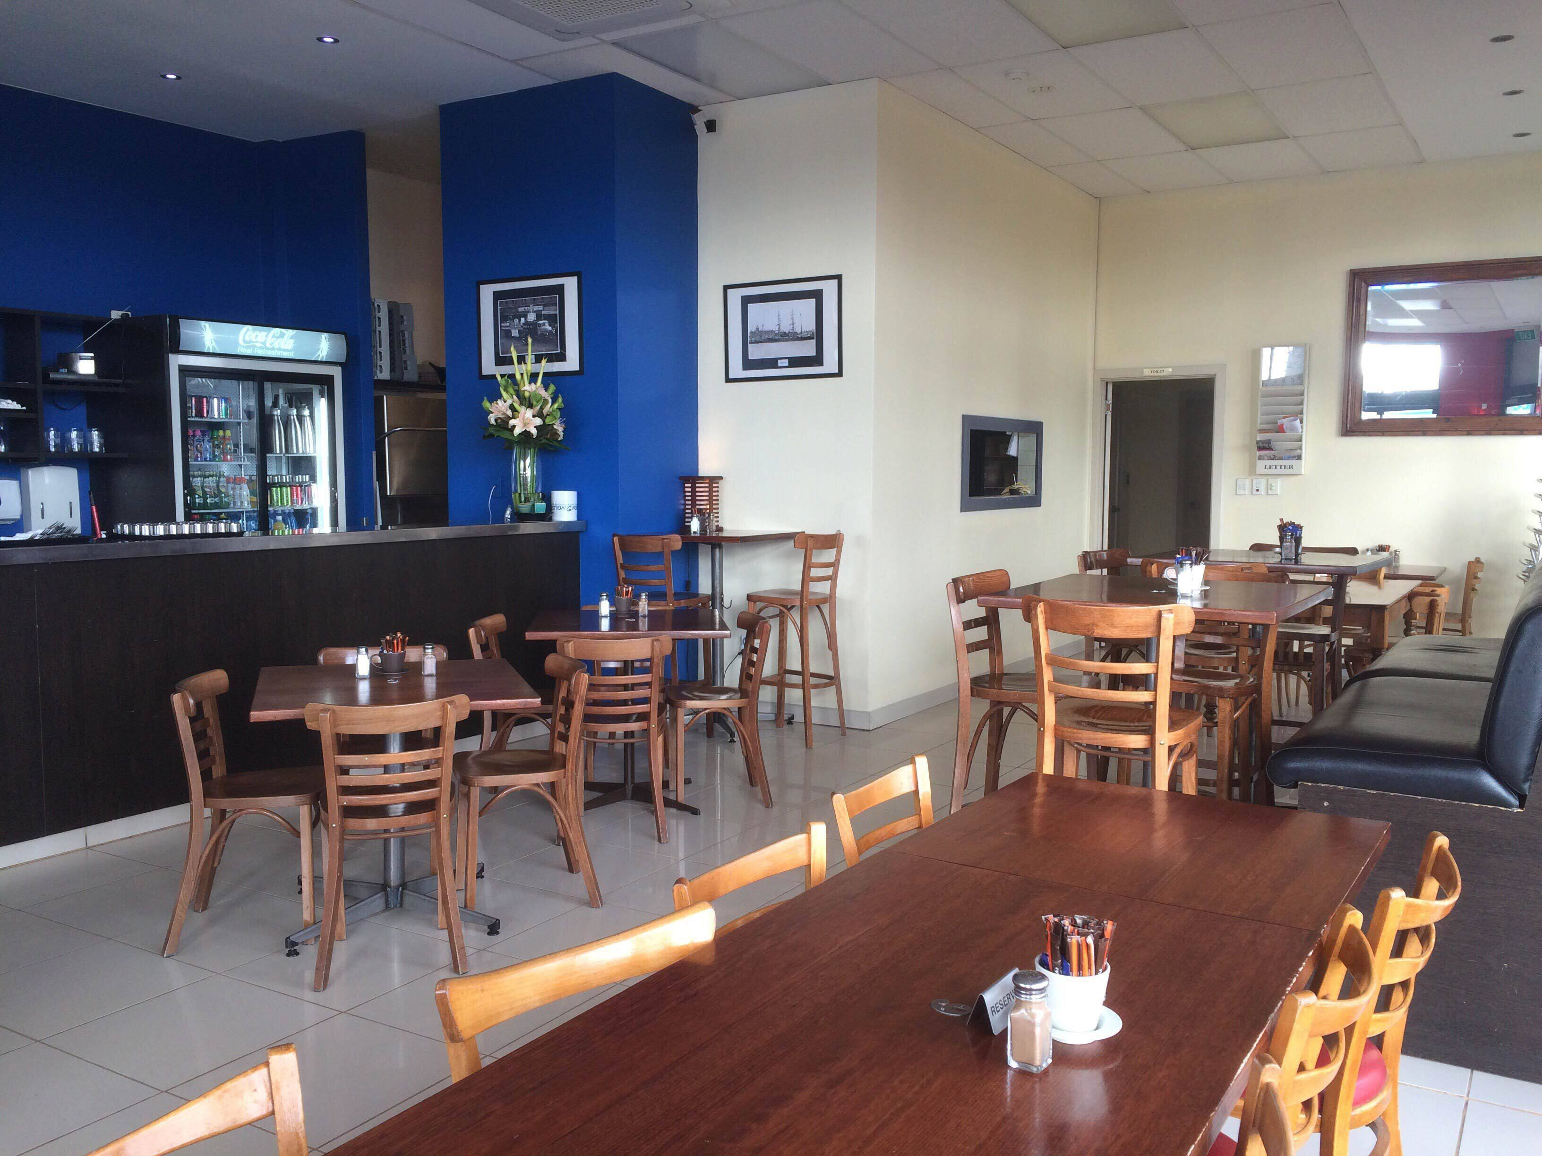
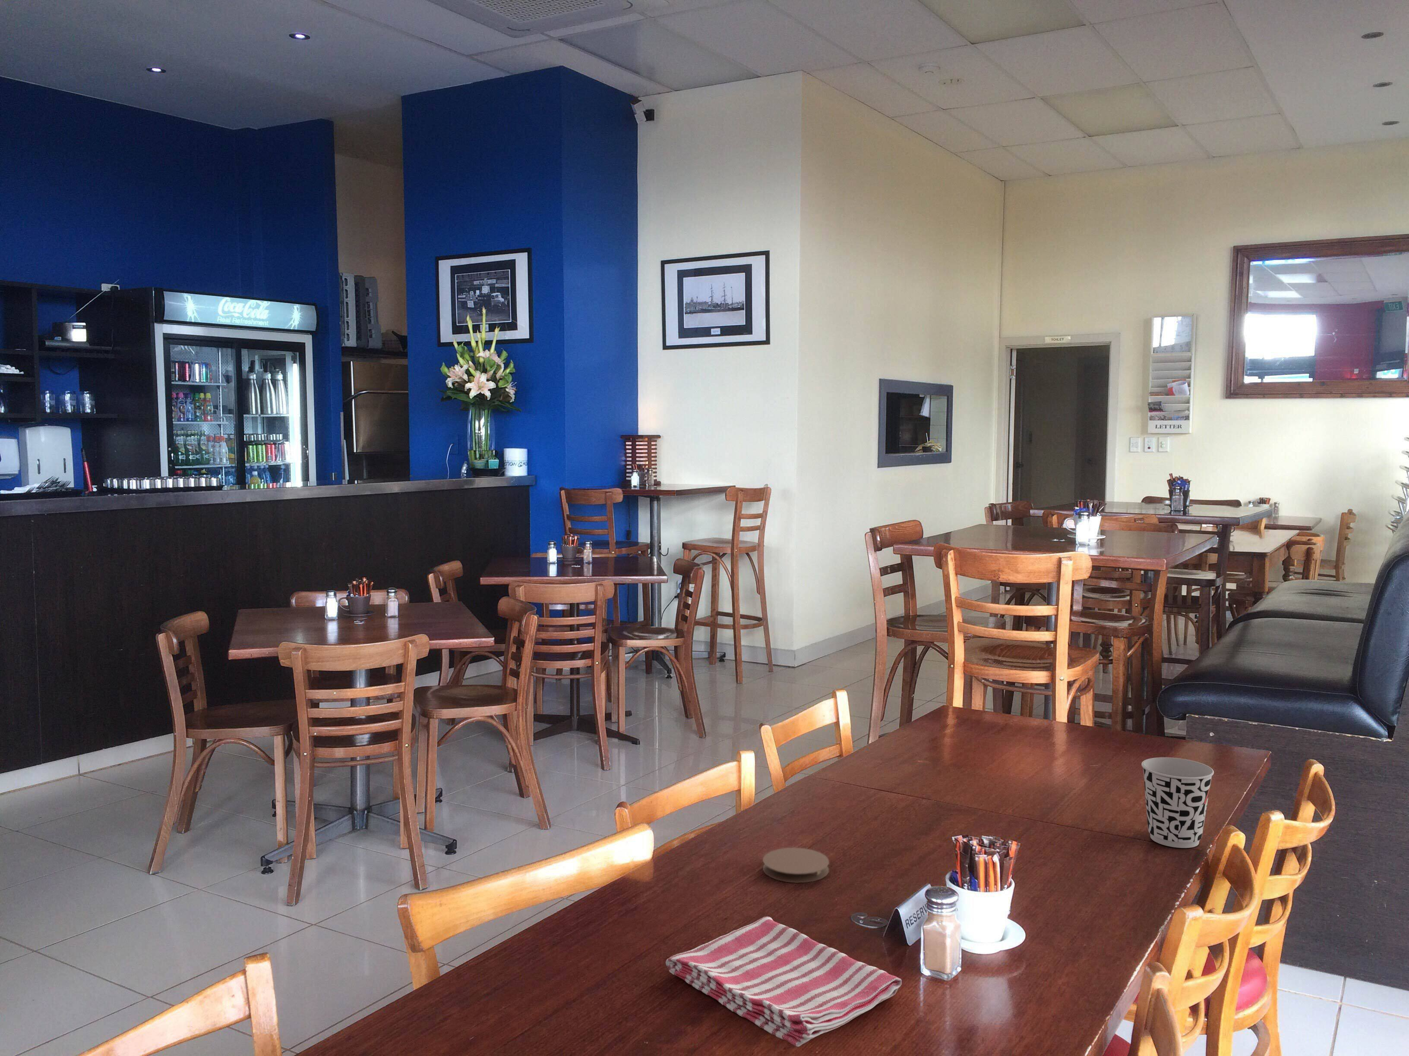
+ coaster [762,847,830,883]
+ cup [1141,757,1215,849]
+ dish towel [666,916,902,1047]
